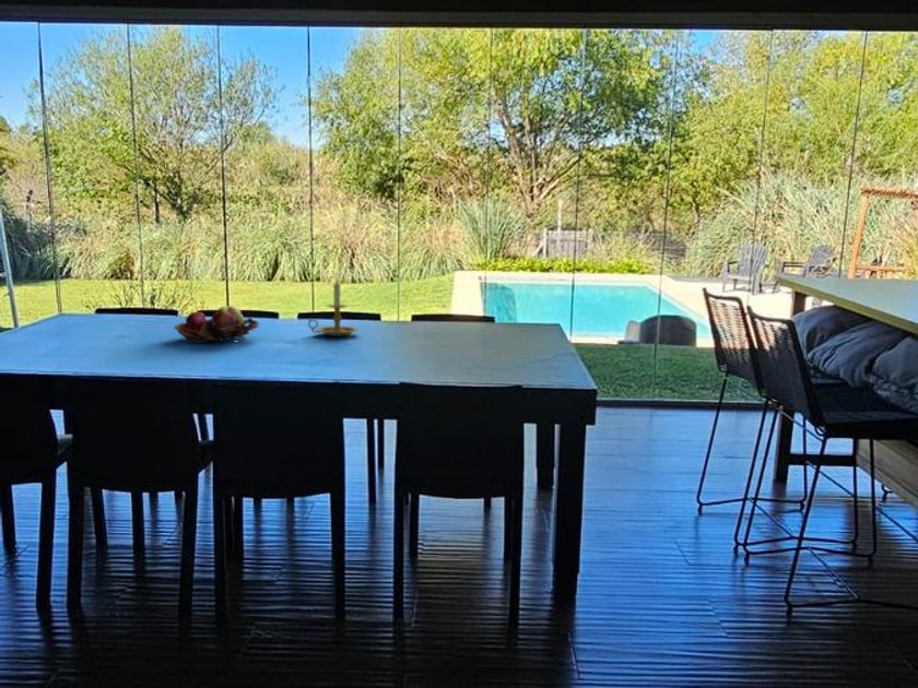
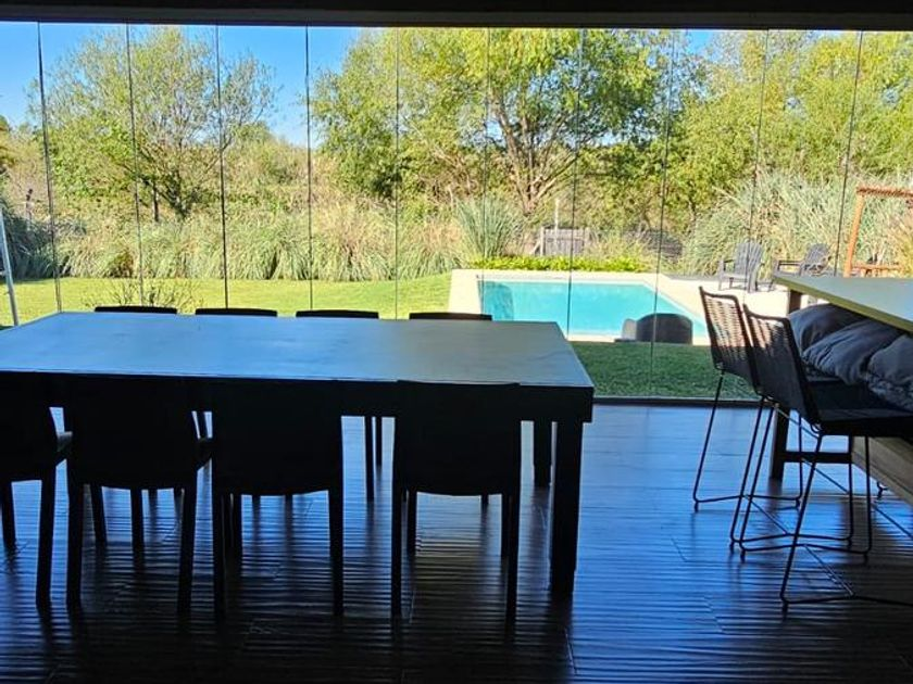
- fruit basket [173,305,260,344]
- candle holder [306,280,360,337]
